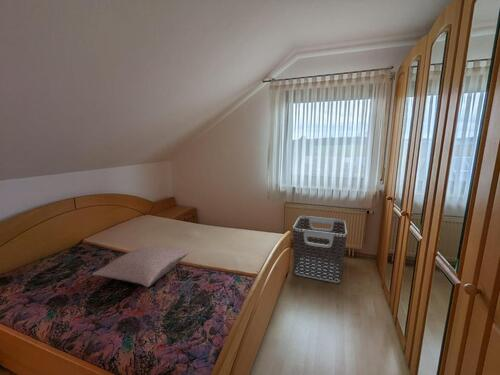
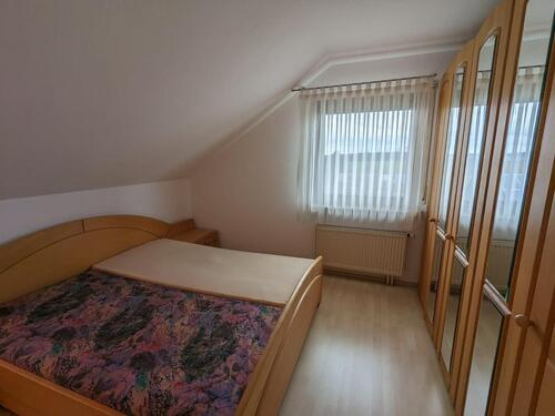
- pillow [91,246,190,288]
- clothes hamper [292,215,348,284]
